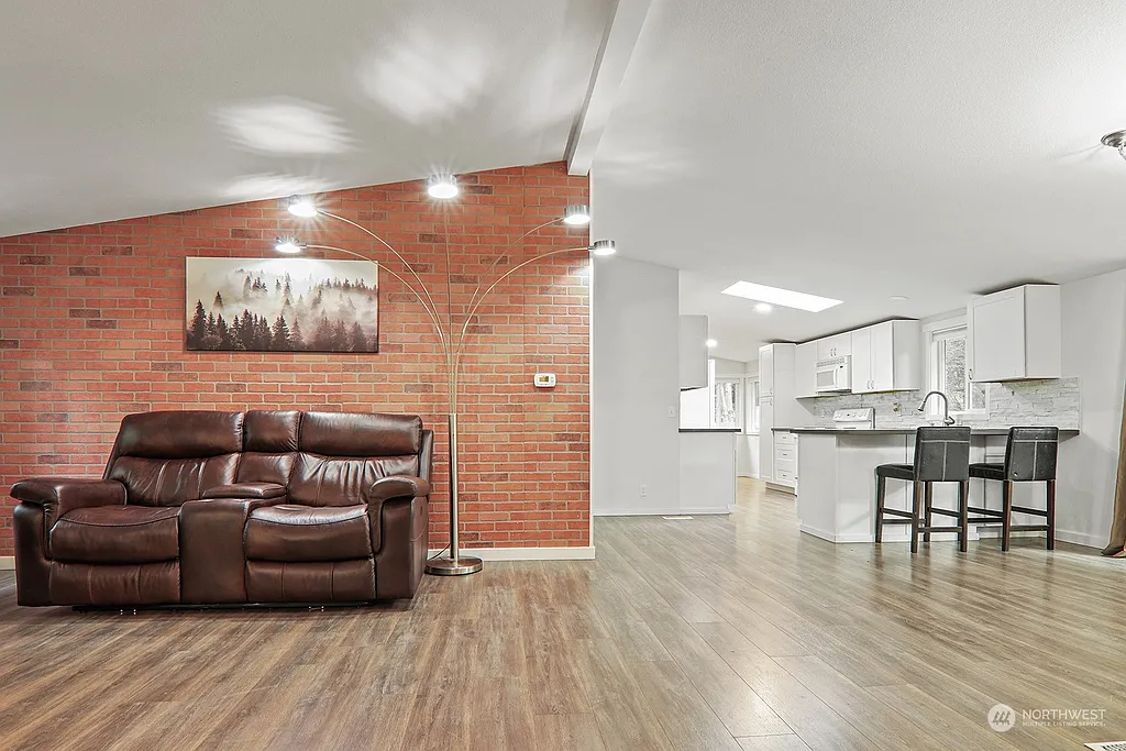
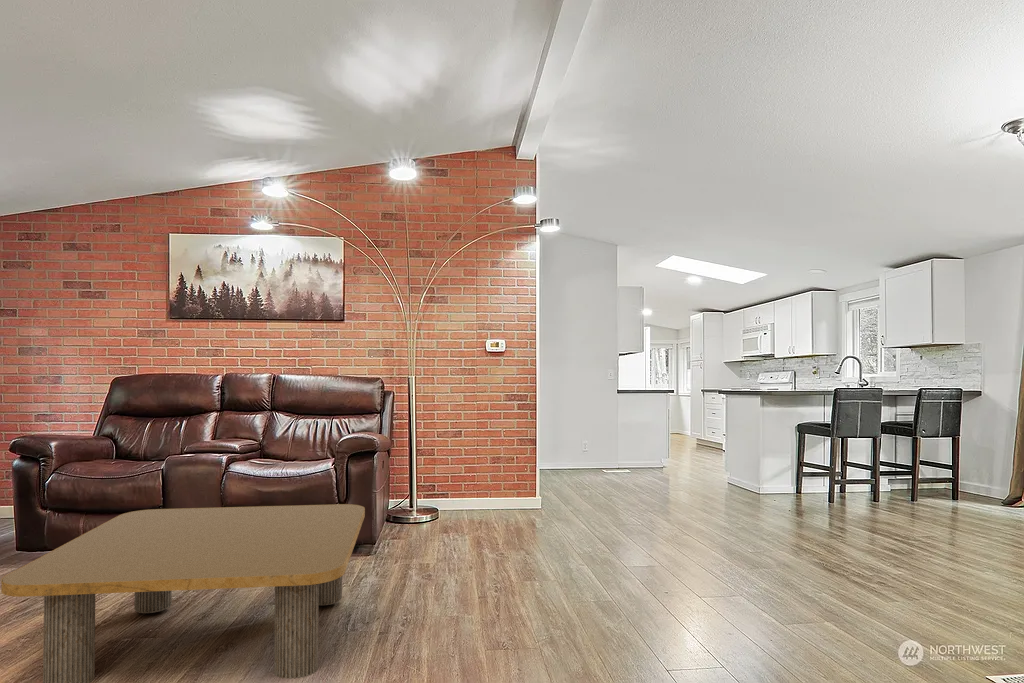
+ coffee table [0,503,366,683]
